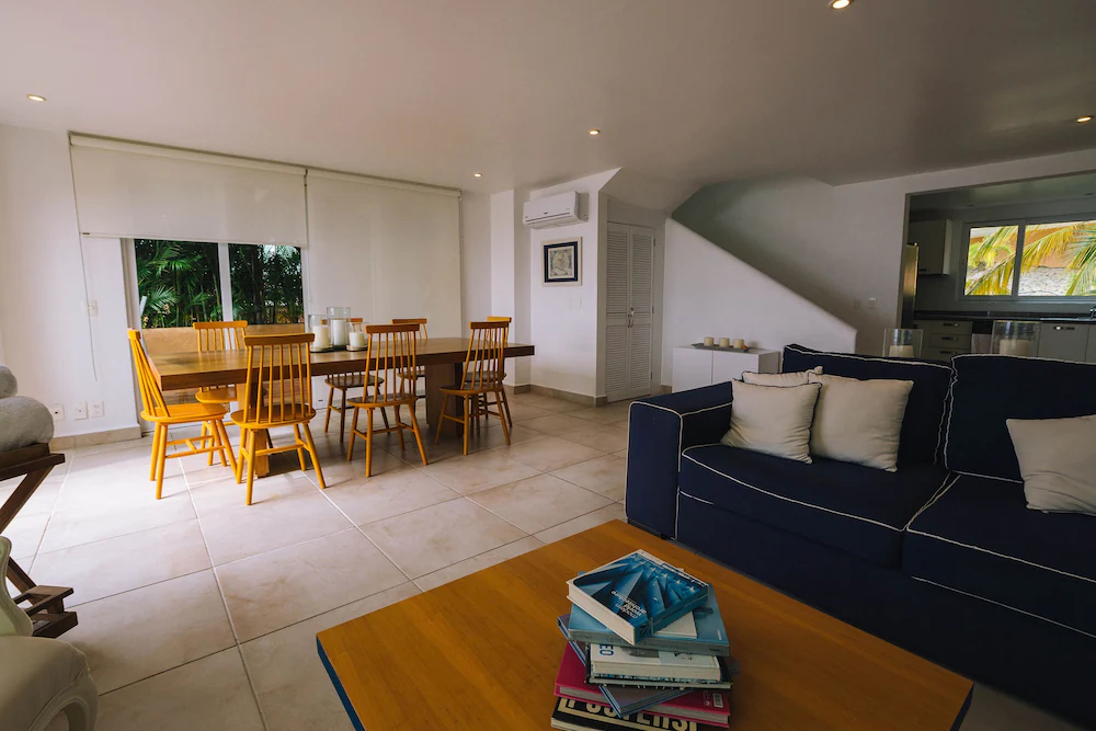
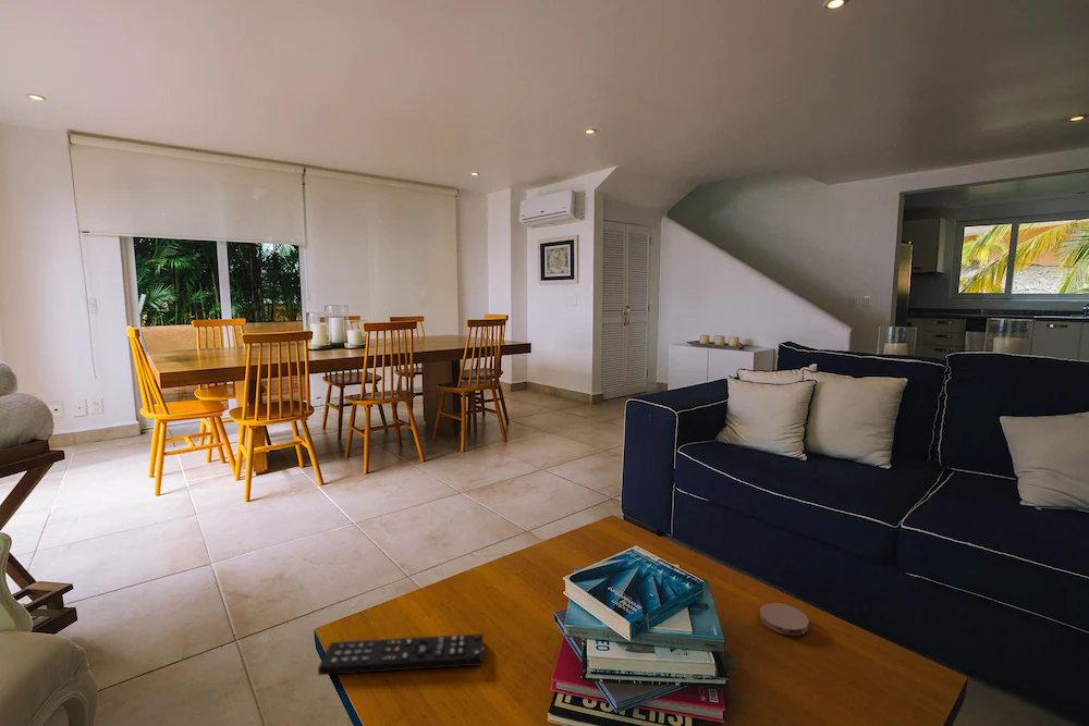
+ remote control [317,632,485,676]
+ coaster [759,602,810,637]
